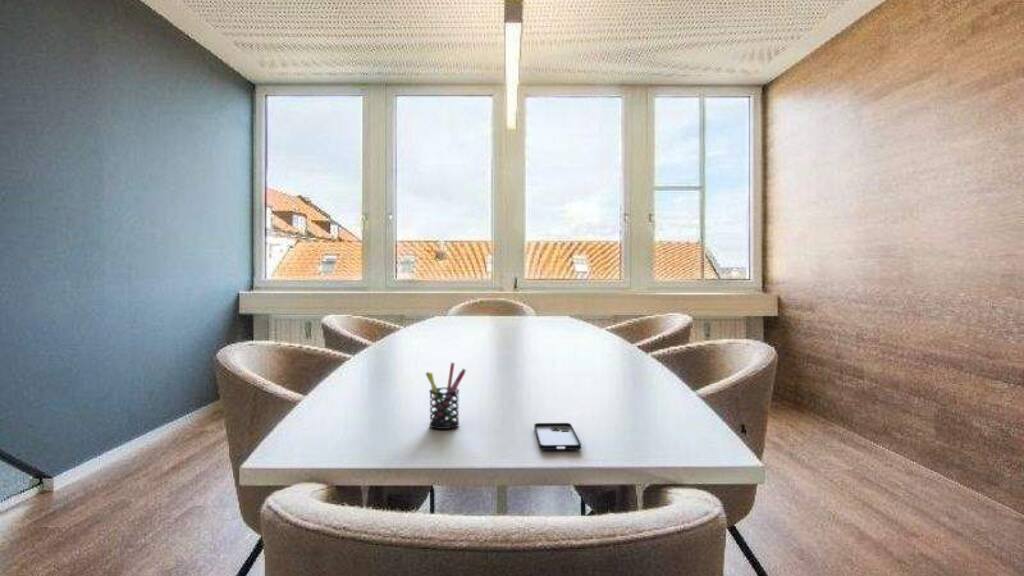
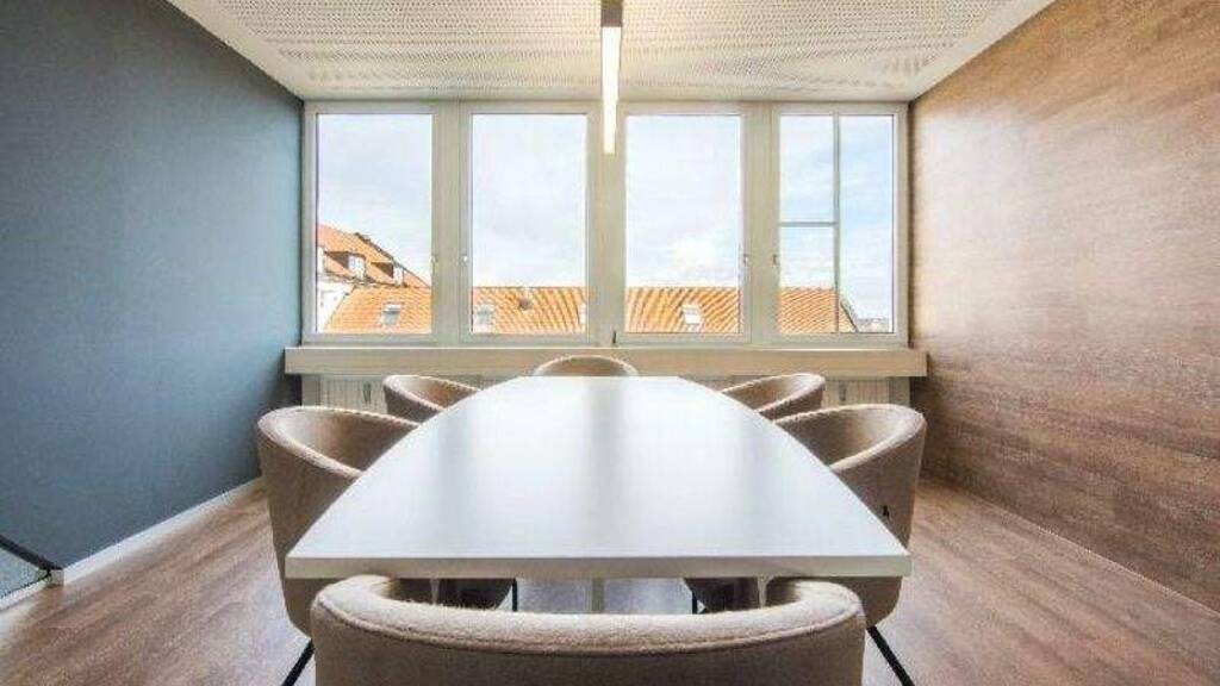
- smartphone [533,422,582,451]
- pen holder [425,362,467,430]
